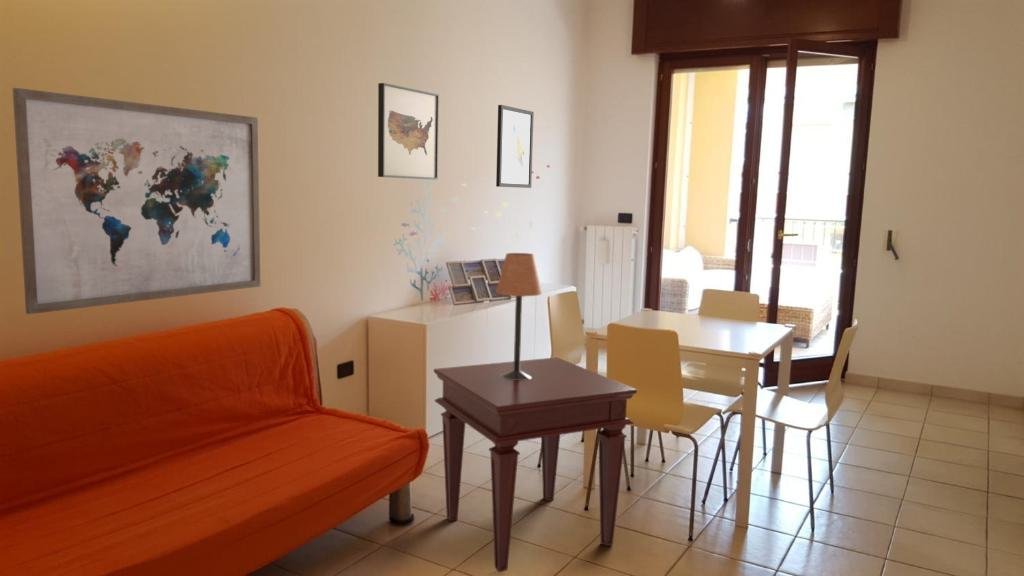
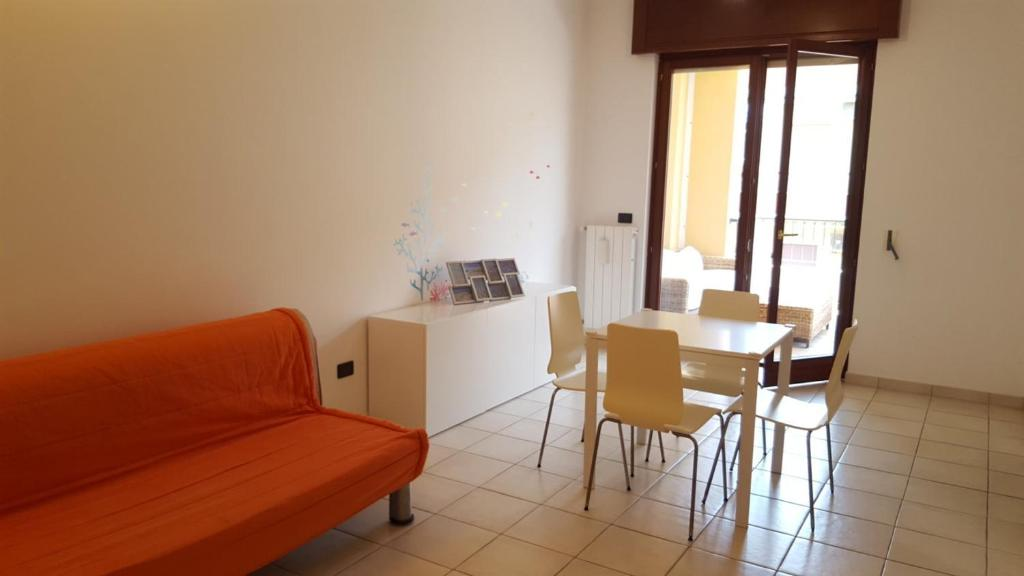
- wall art [377,82,440,180]
- wall art [12,87,261,315]
- wall art [495,104,535,189]
- table lamp [495,252,543,380]
- side table [433,356,638,573]
